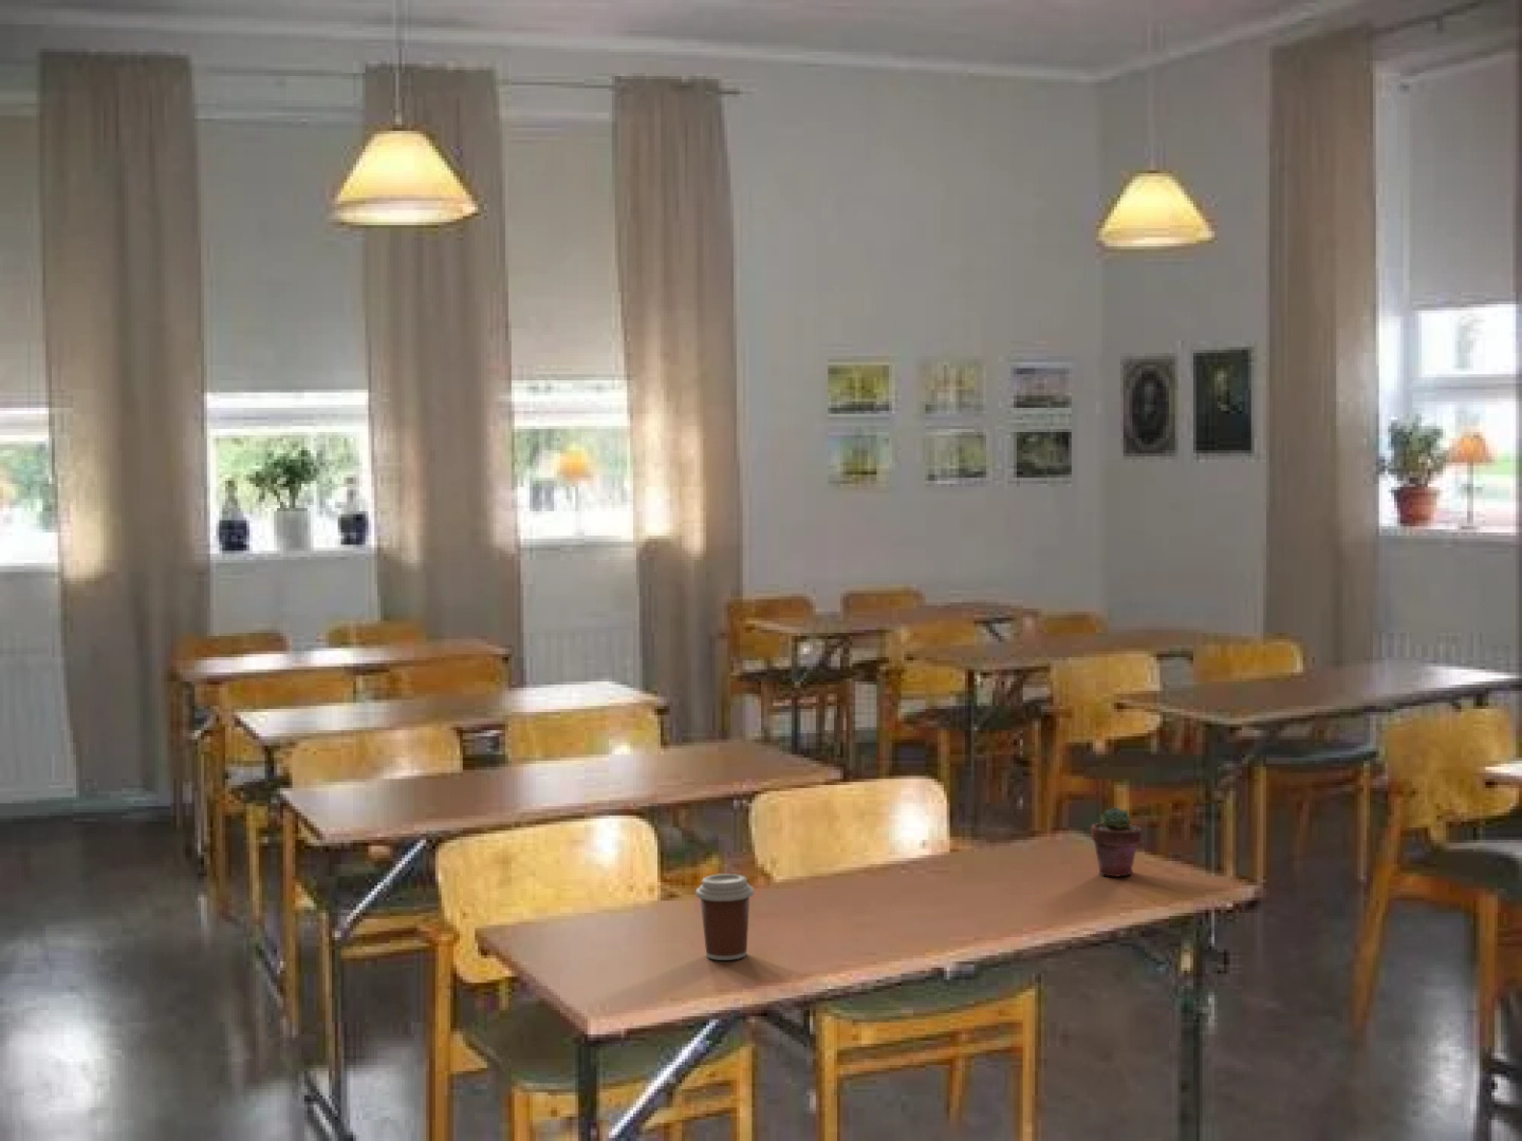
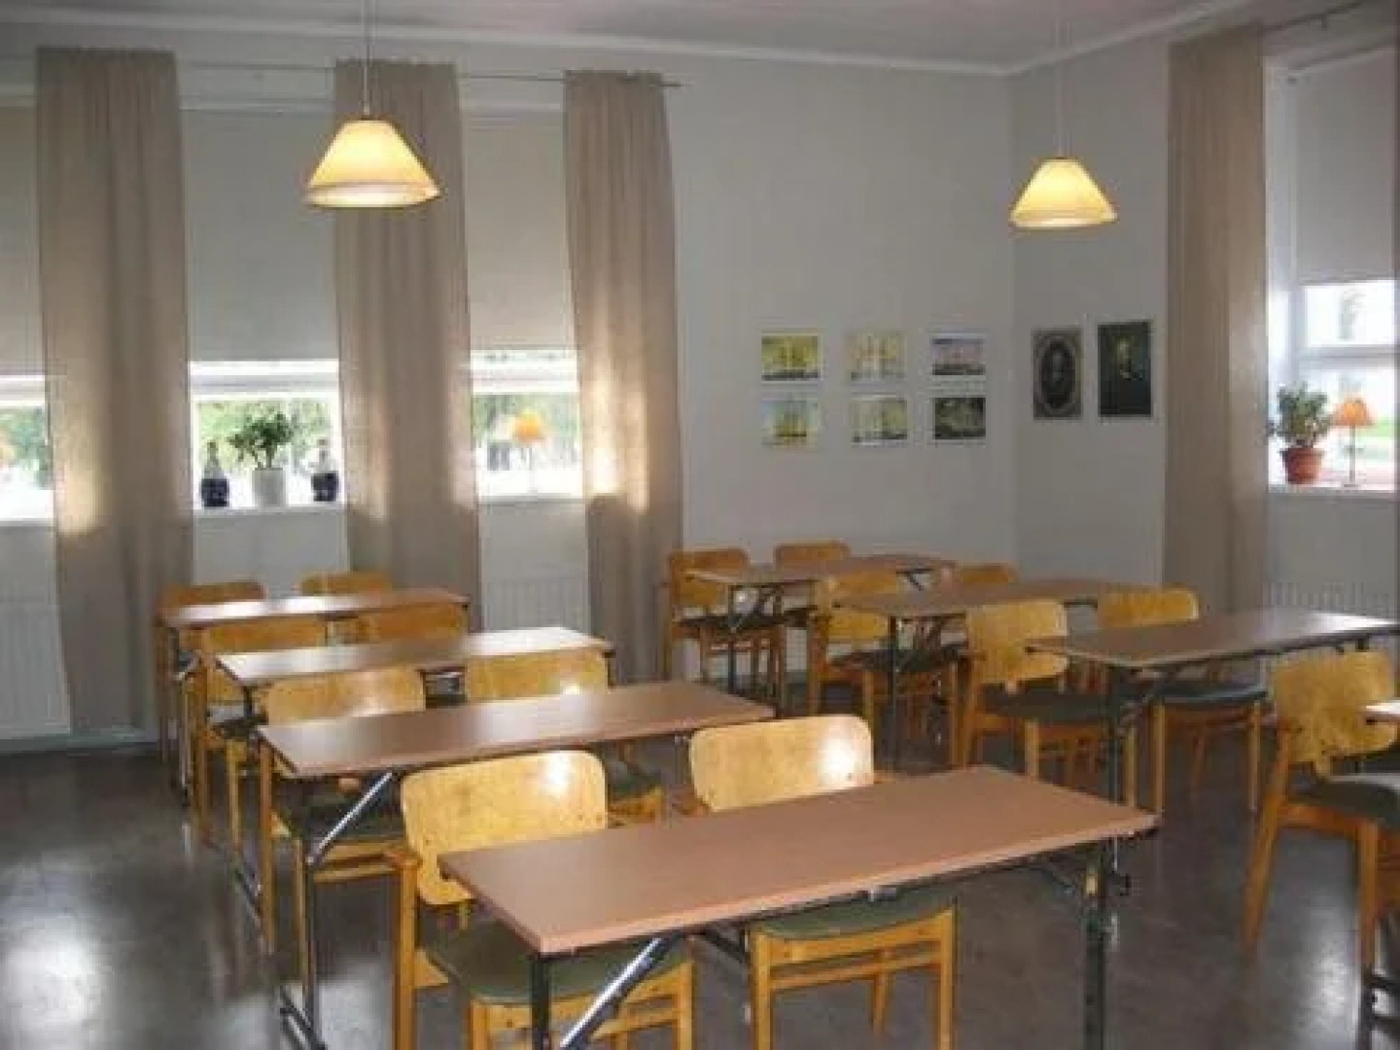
- coffee cup [695,873,755,961]
- potted succulent [1089,807,1142,879]
